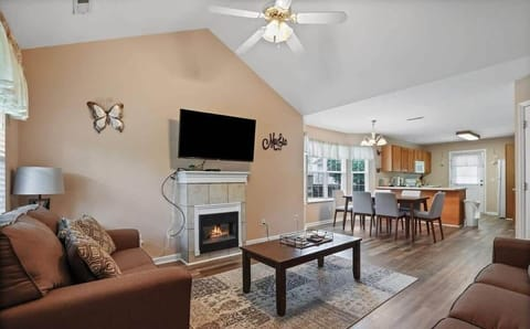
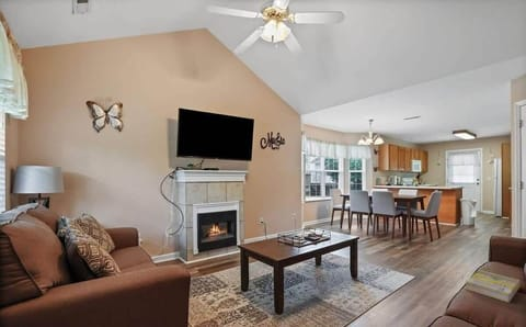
+ book [465,269,521,304]
